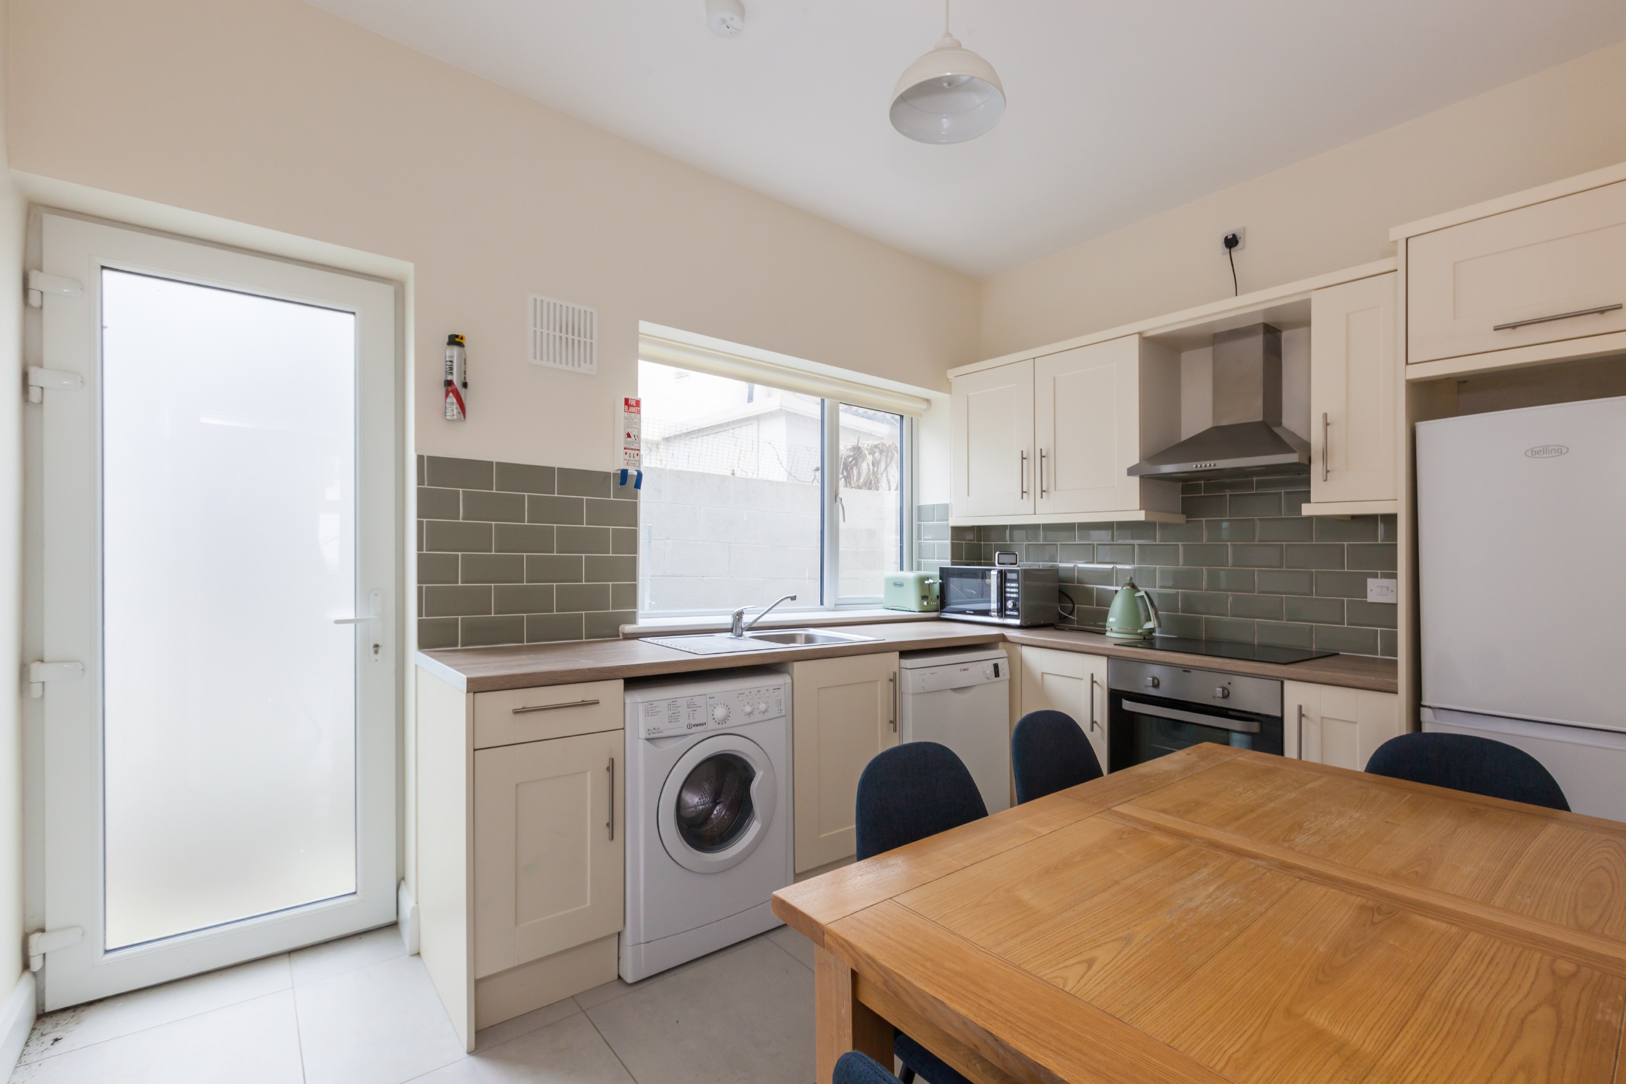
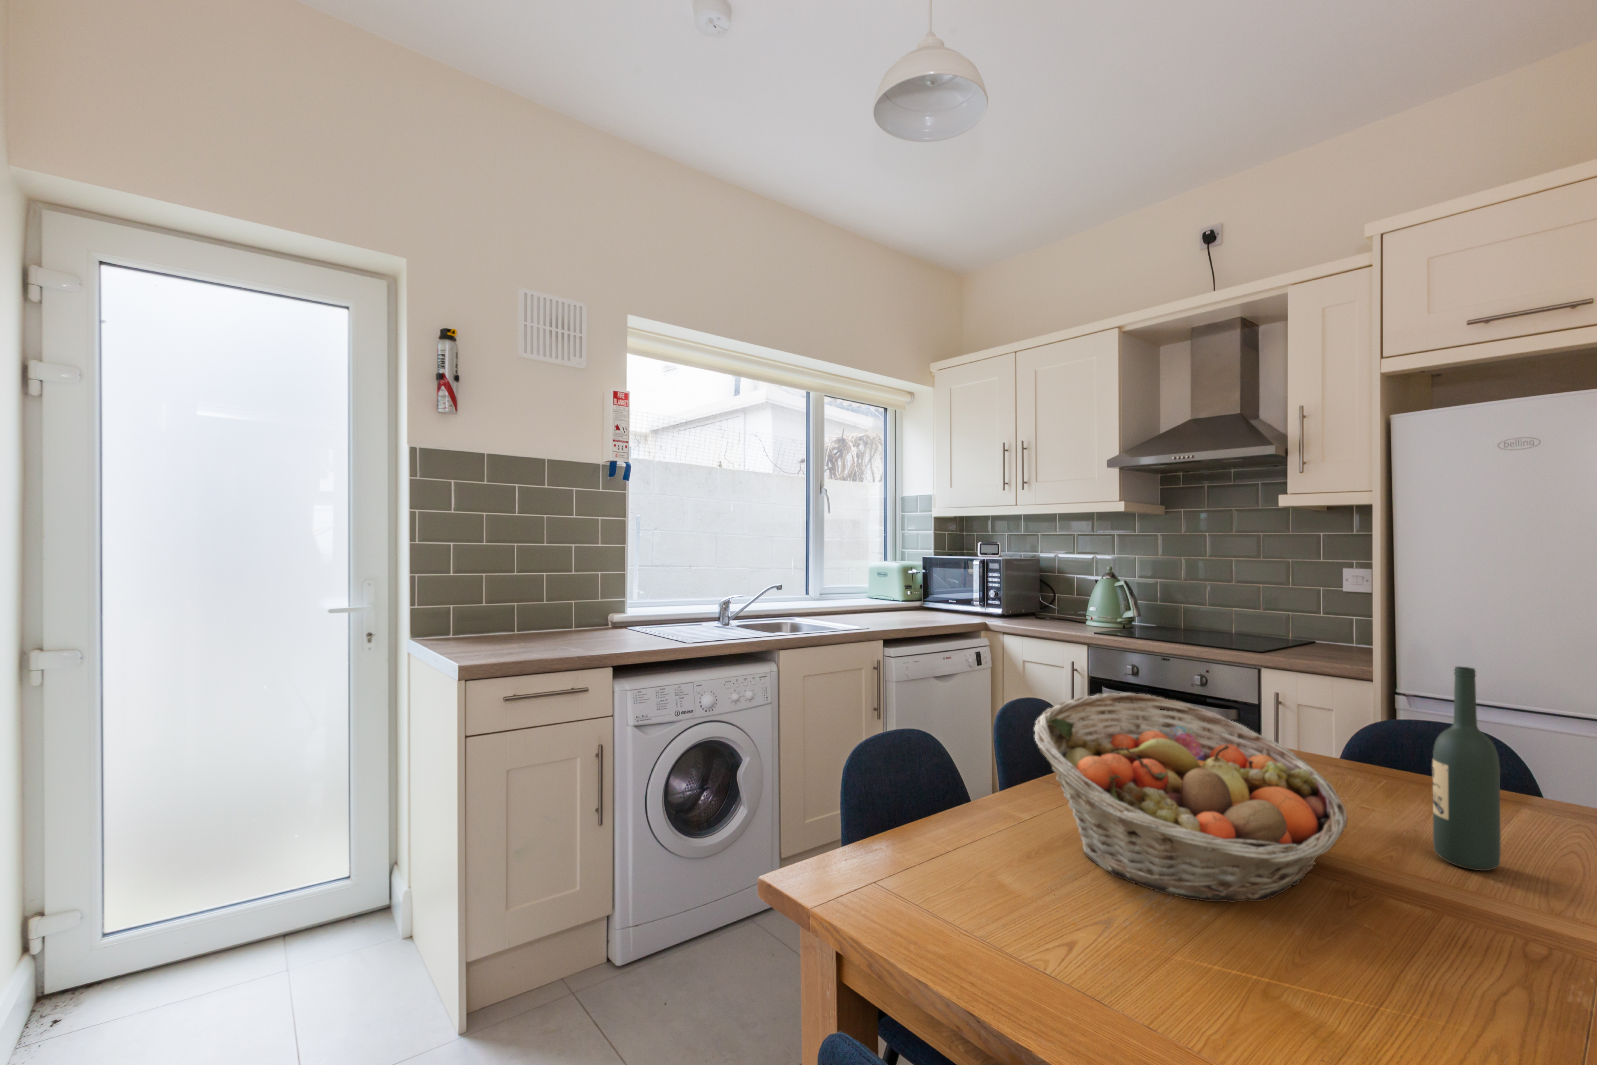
+ wine bottle [1432,666,1501,871]
+ fruit basket [1034,693,1349,902]
